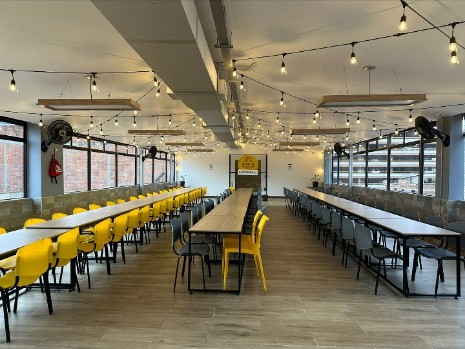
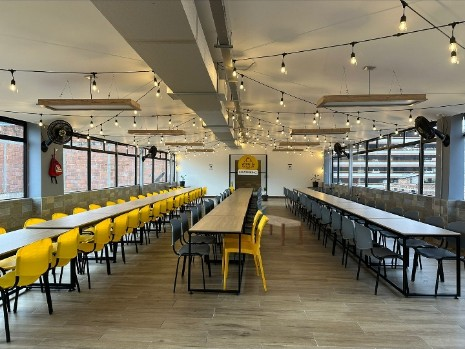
+ bench [252,214,304,247]
